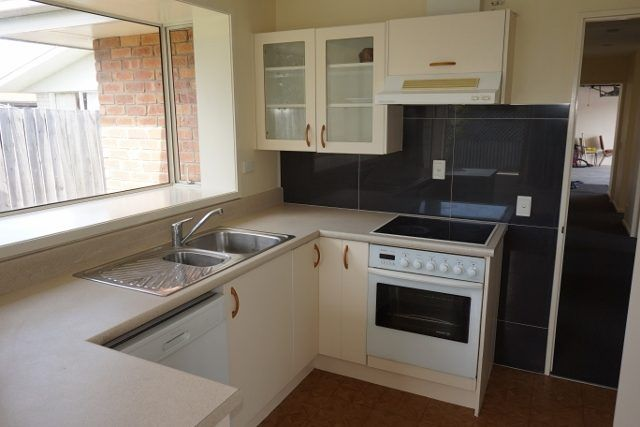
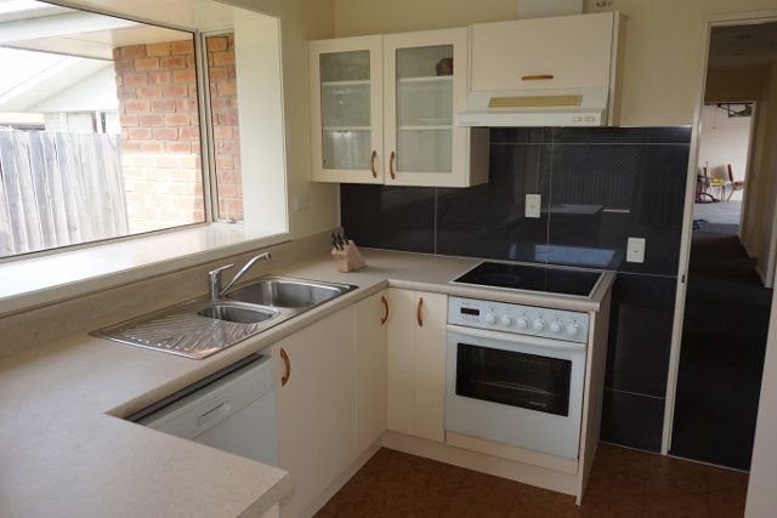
+ knife block [329,230,368,273]
